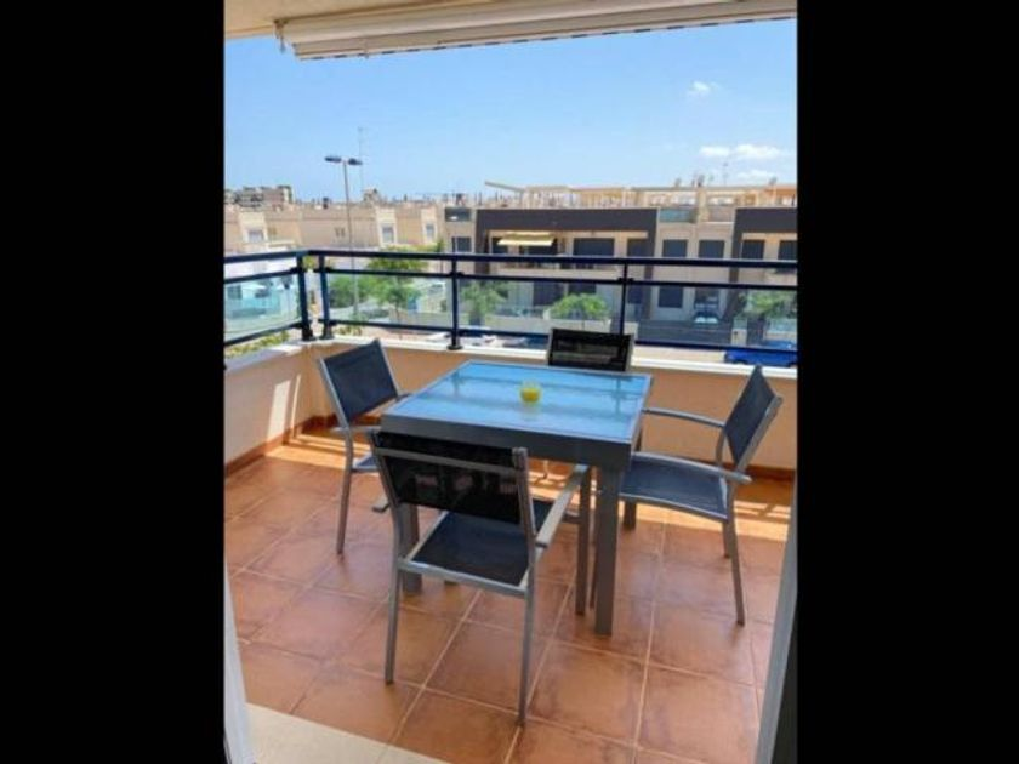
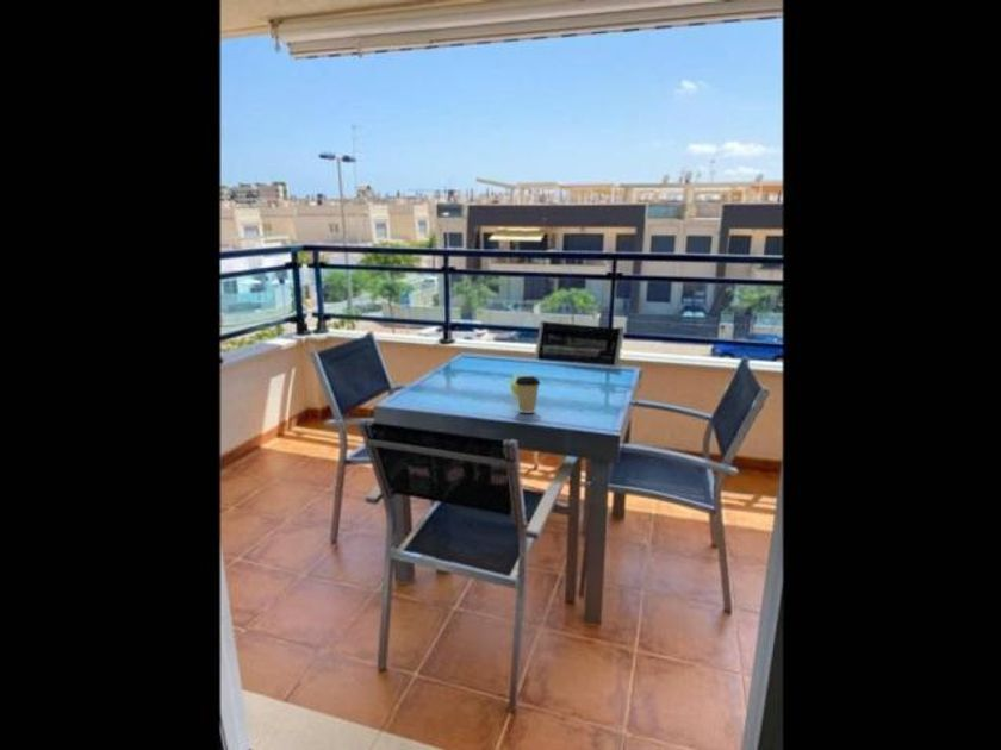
+ coffee cup [514,375,542,414]
